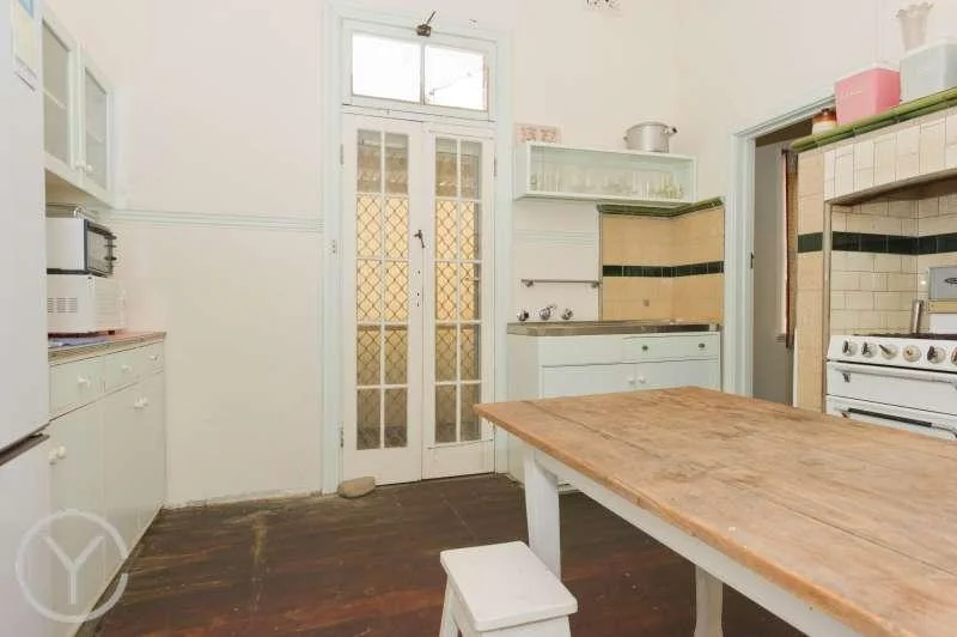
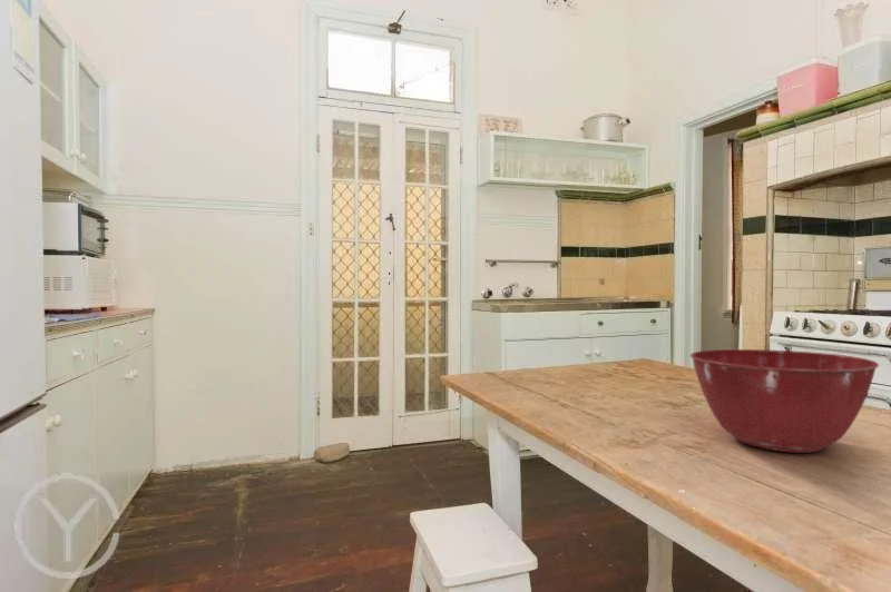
+ mixing bowl [689,348,880,454]
